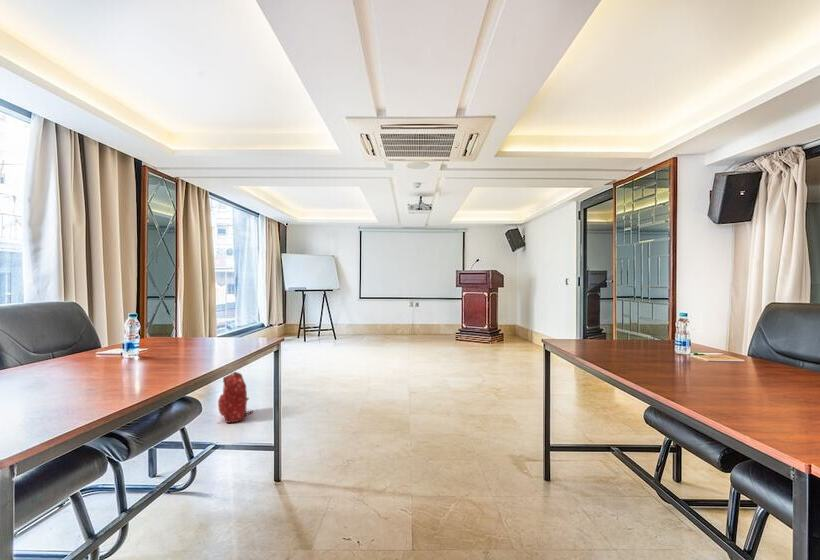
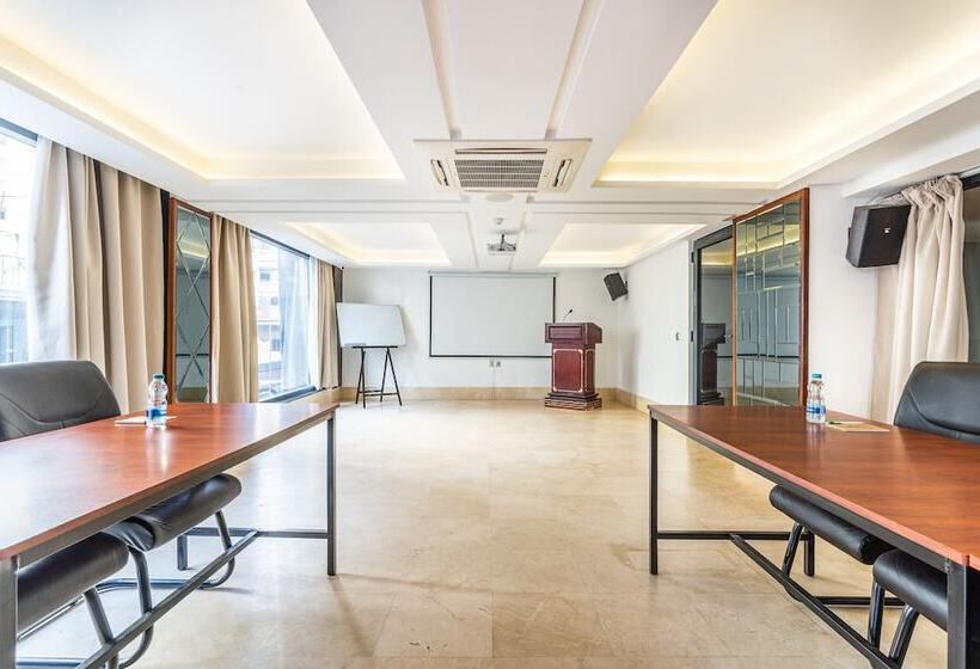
- backpack [217,371,255,424]
